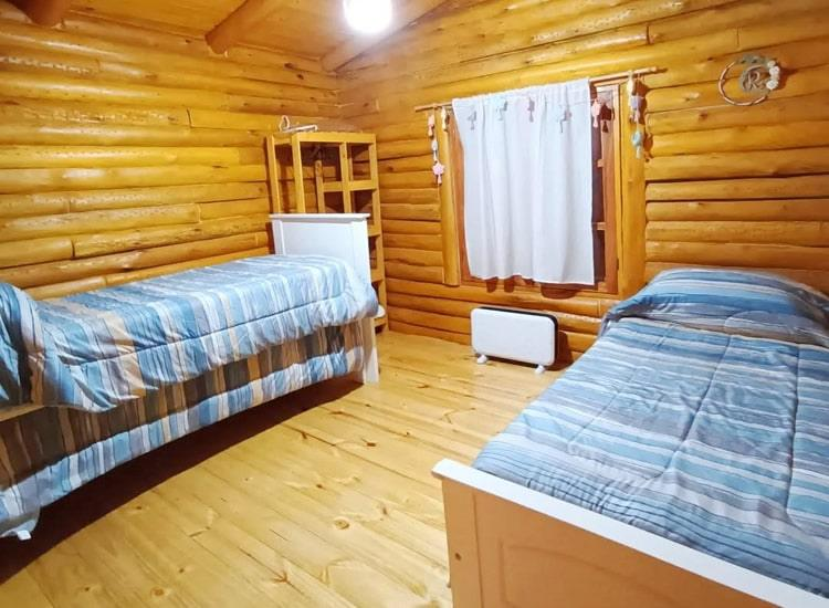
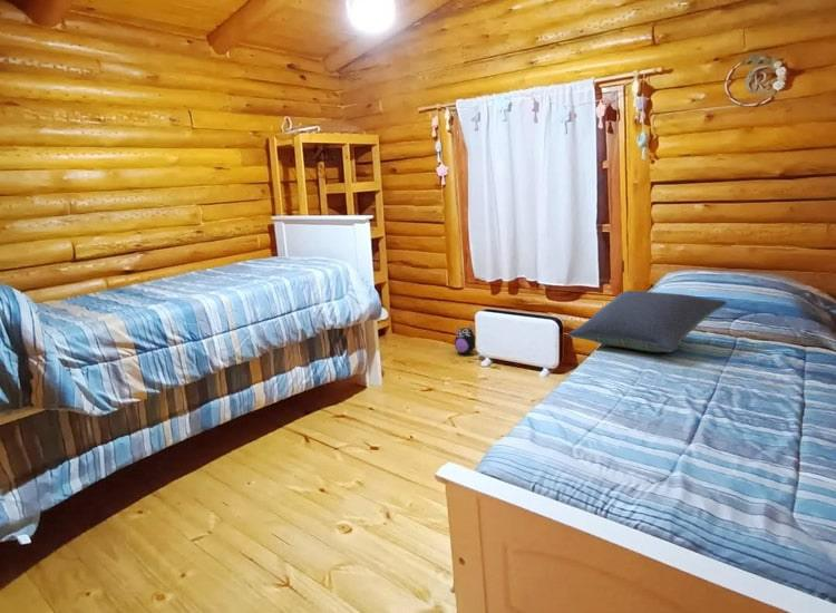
+ pillow [566,290,728,353]
+ plush toy [454,324,477,356]
